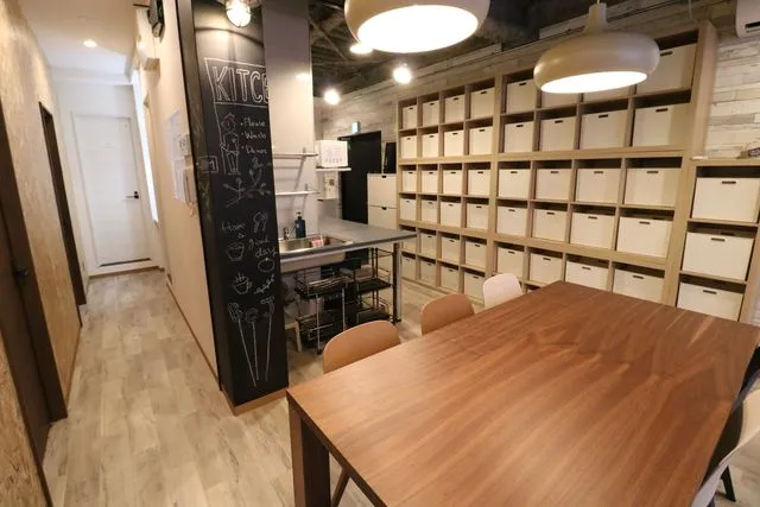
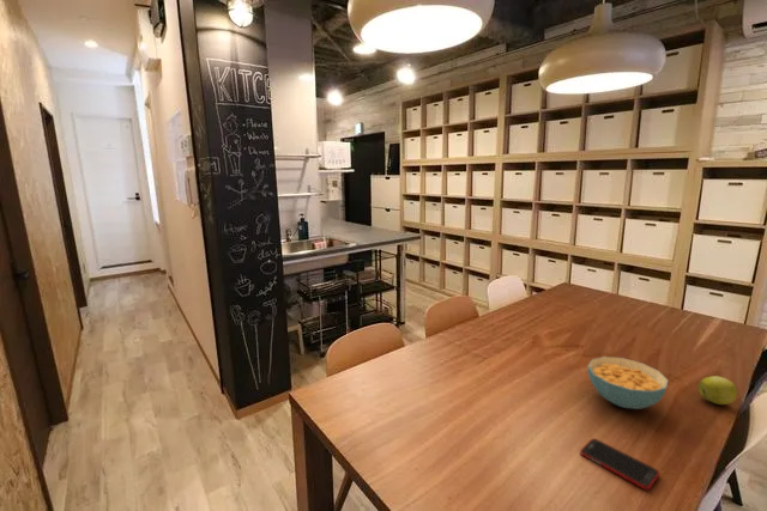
+ apple [696,375,739,406]
+ cereal bowl [586,355,670,410]
+ cell phone [579,437,660,492]
